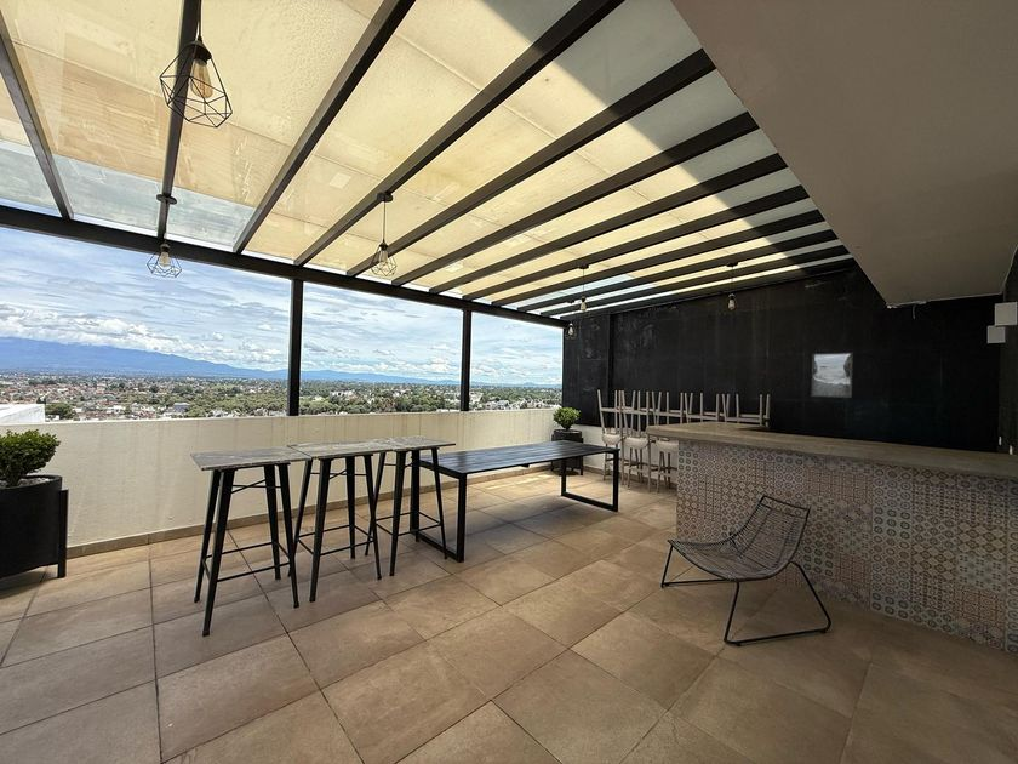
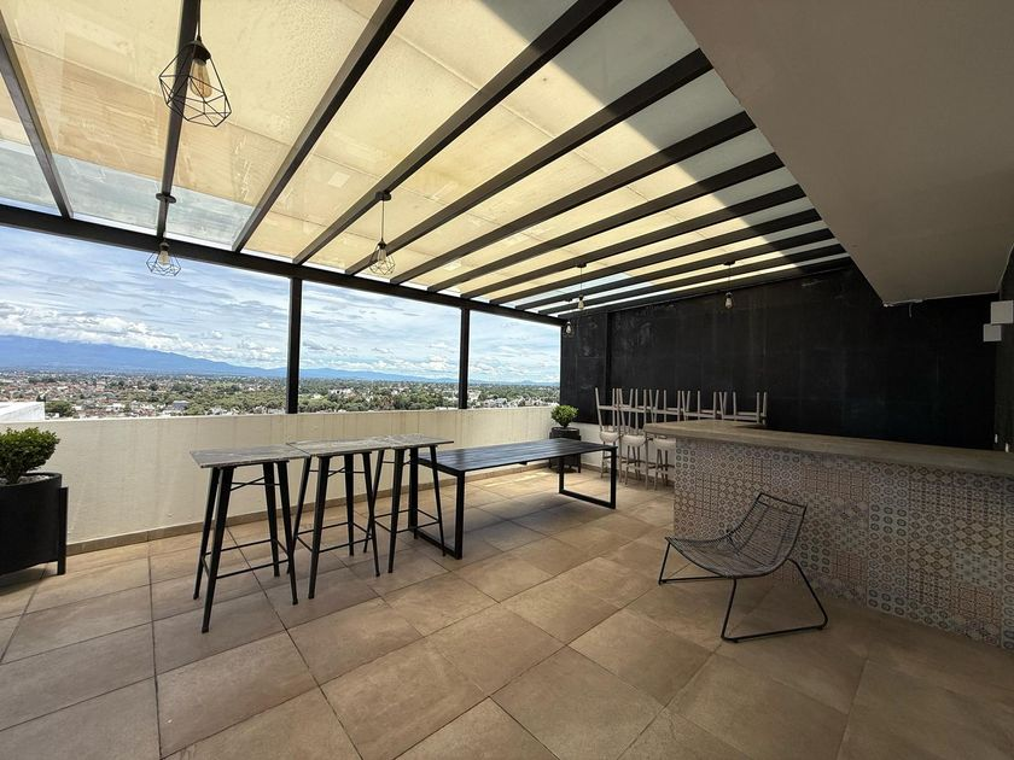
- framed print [811,352,853,399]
